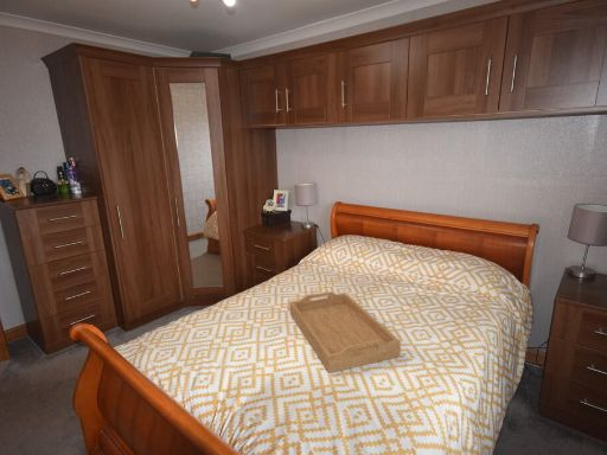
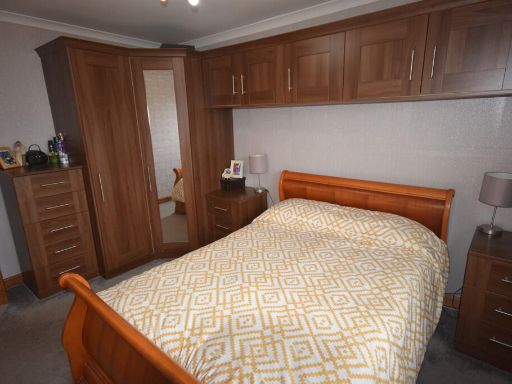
- serving tray [289,290,402,374]
